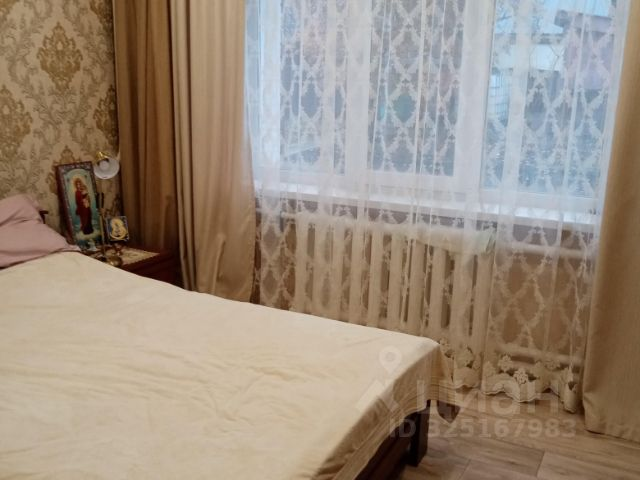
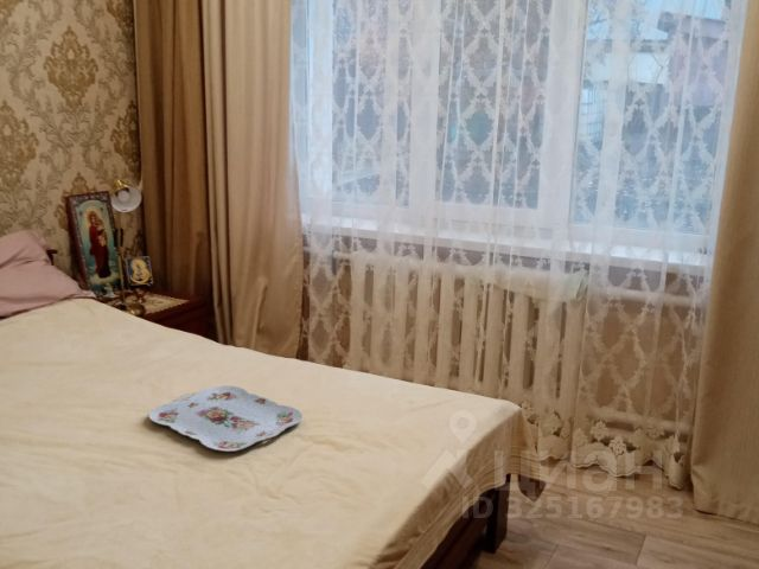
+ serving tray [148,385,304,453]
